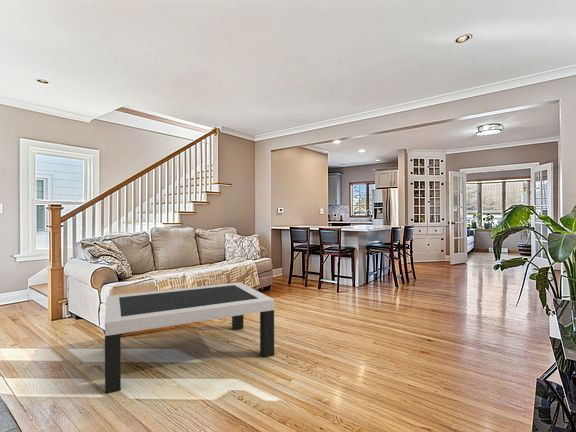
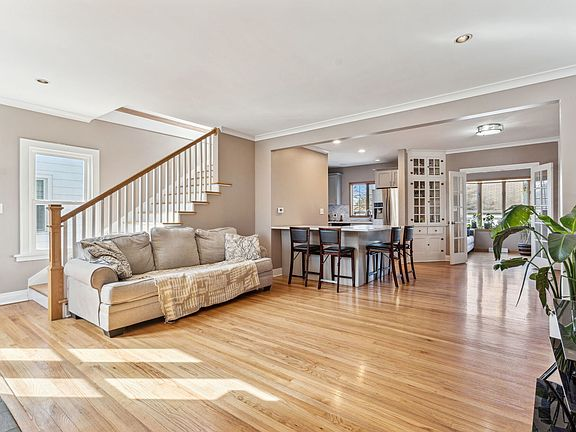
- coffee table [104,281,275,394]
